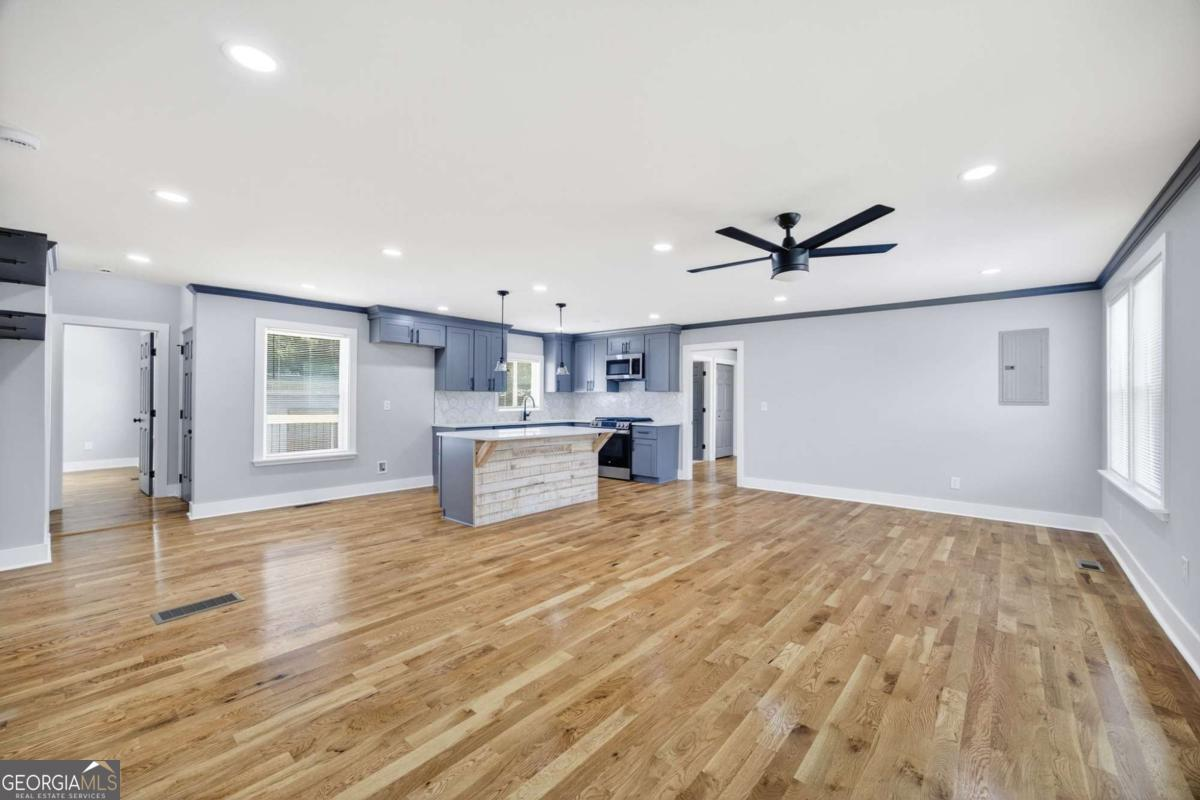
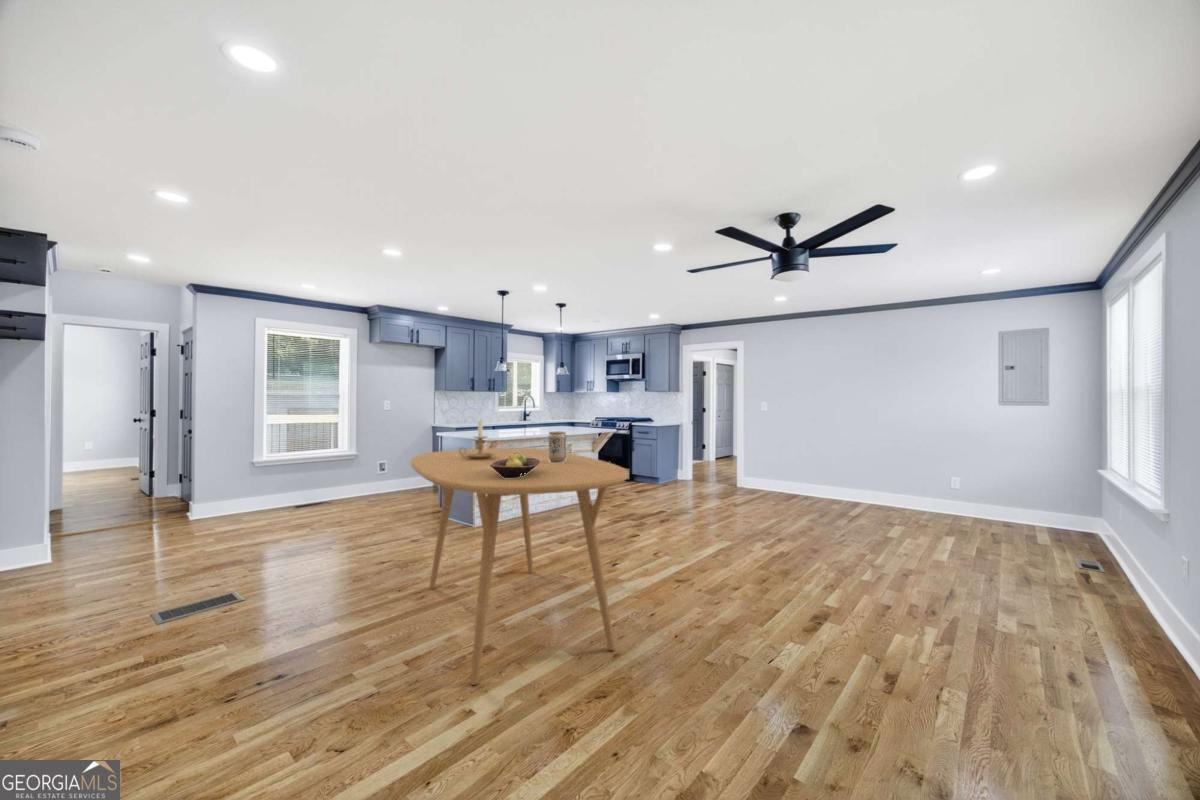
+ dining table [410,447,630,686]
+ candle holder [458,418,496,459]
+ fruit bowl [489,451,540,478]
+ vase [547,430,568,463]
